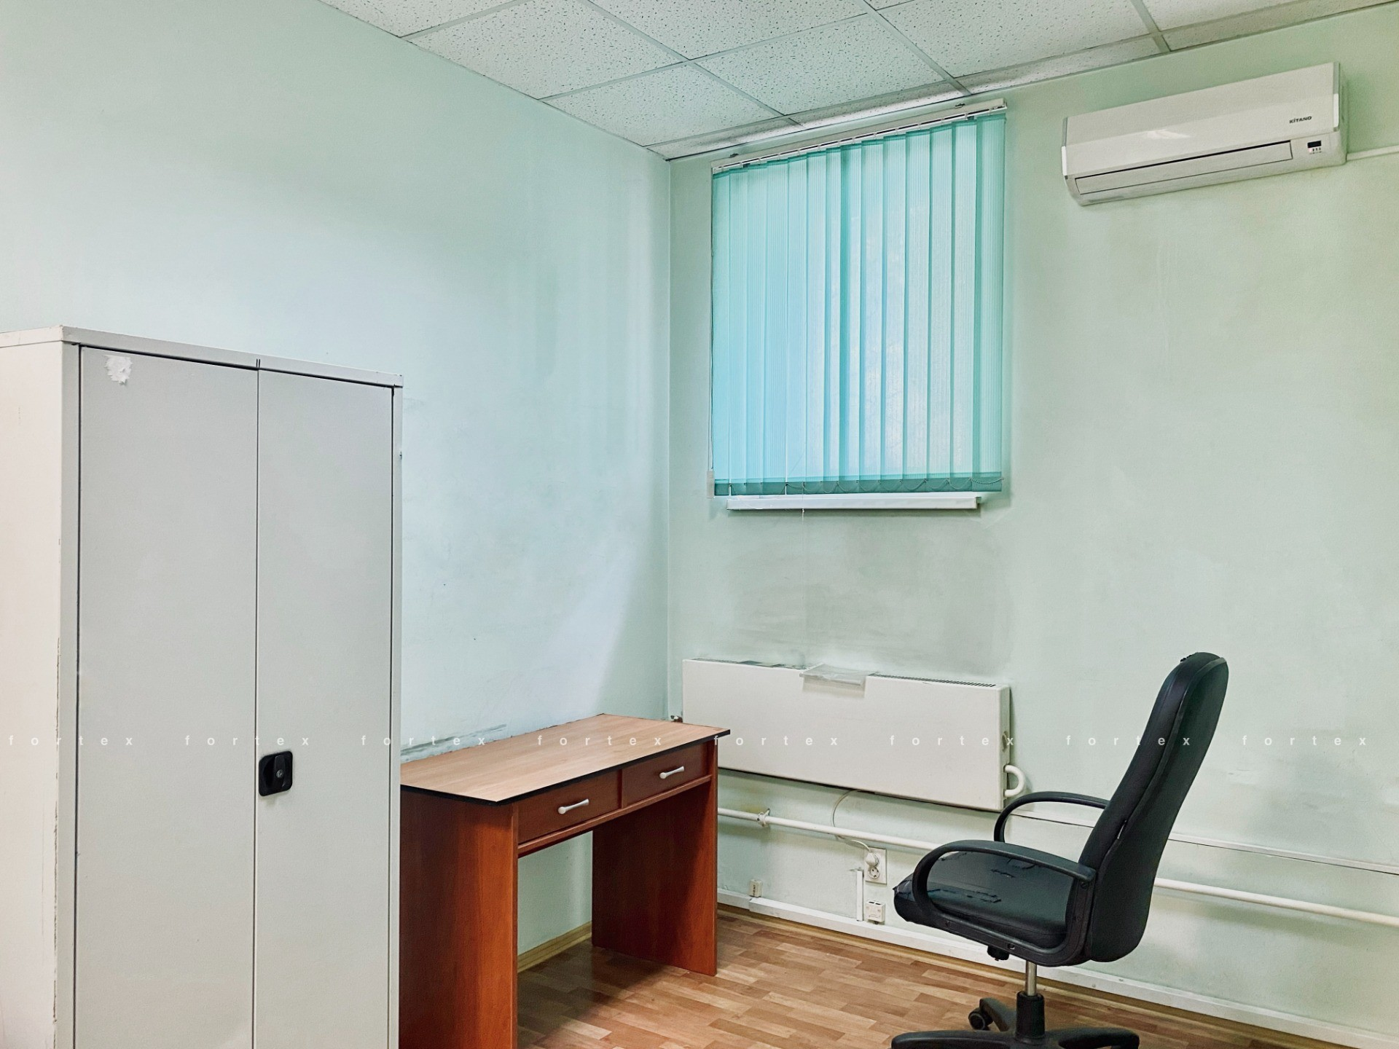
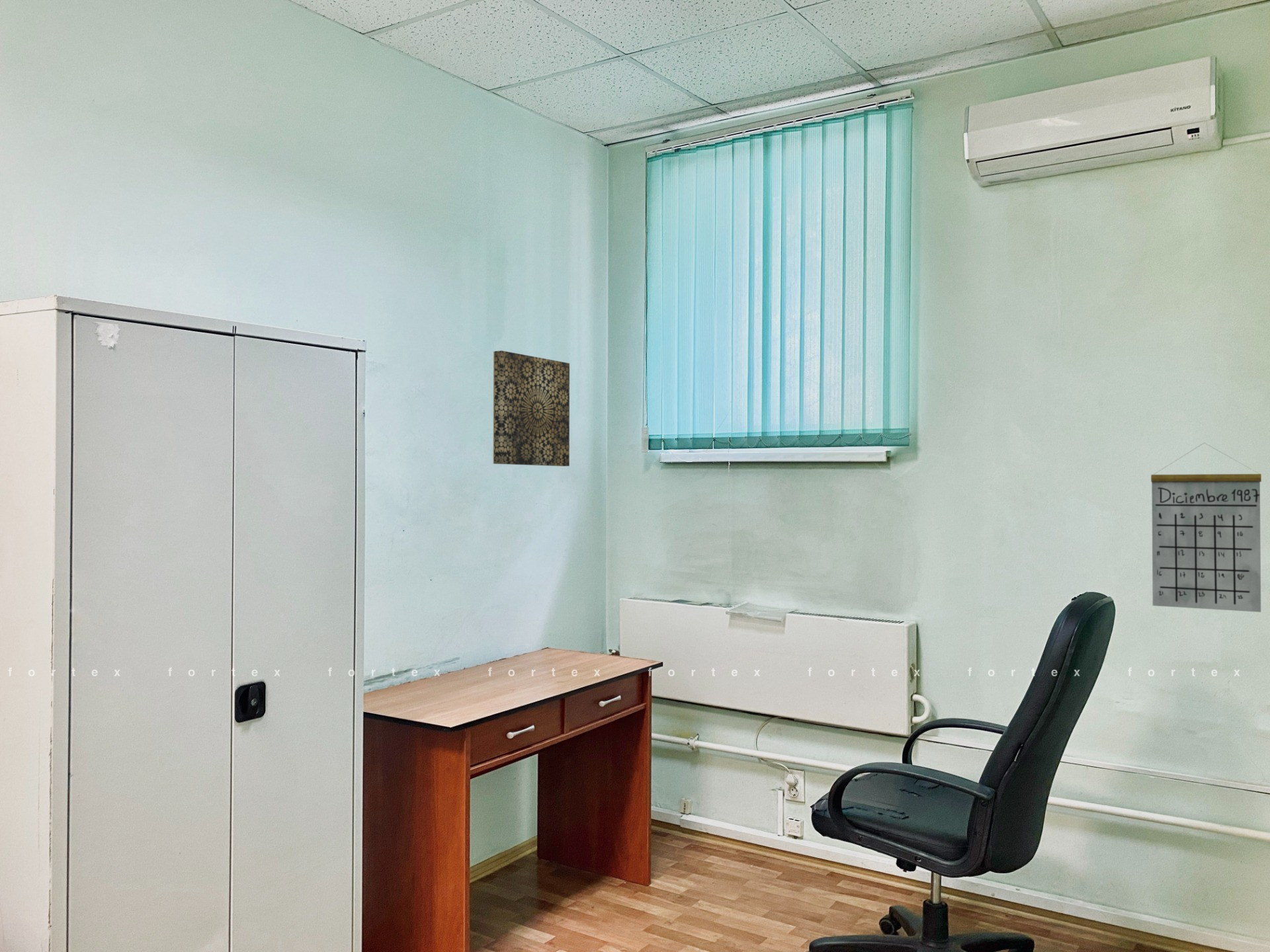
+ calendar [1150,442,1262,613]
+ wall art [493,350,570,467]
